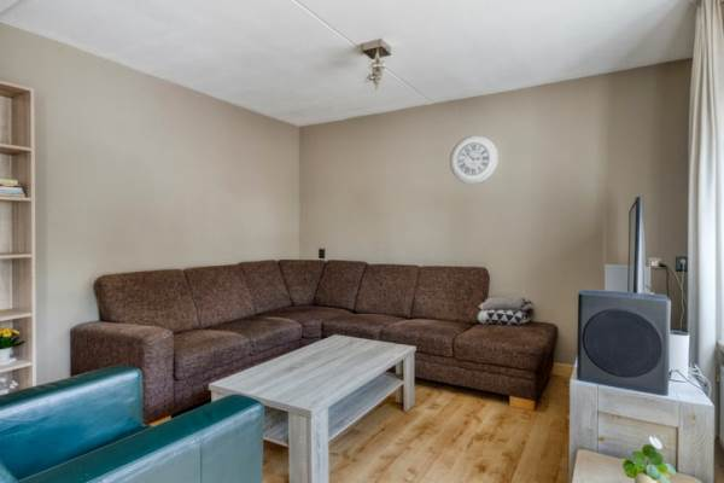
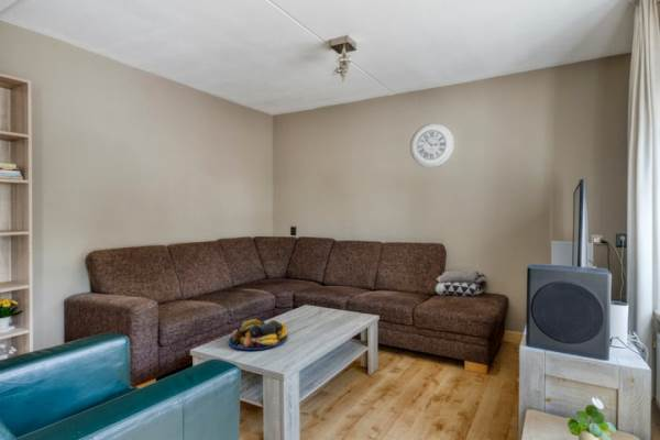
+ fruit bowl [228,318,288,351]
